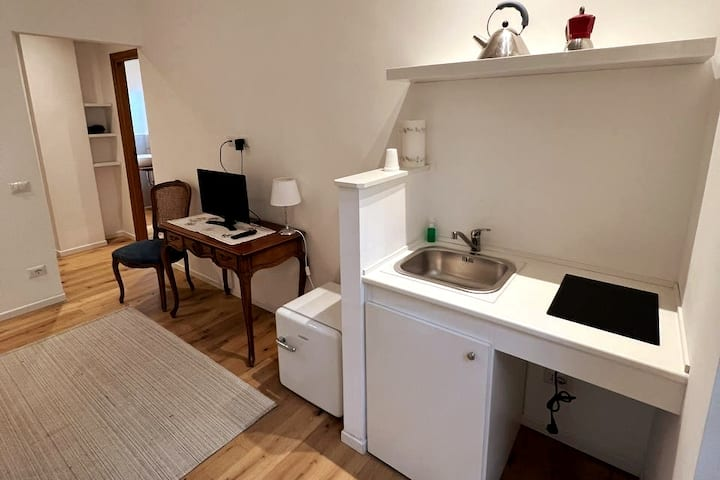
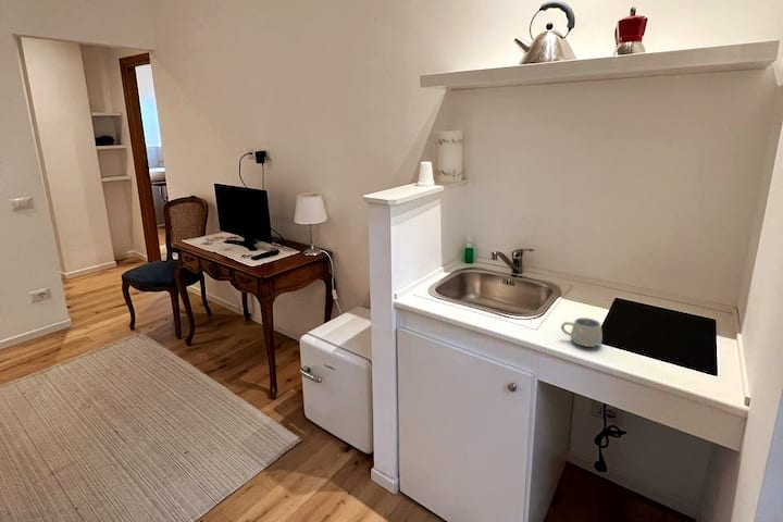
+ mug [560,316,604,348]
